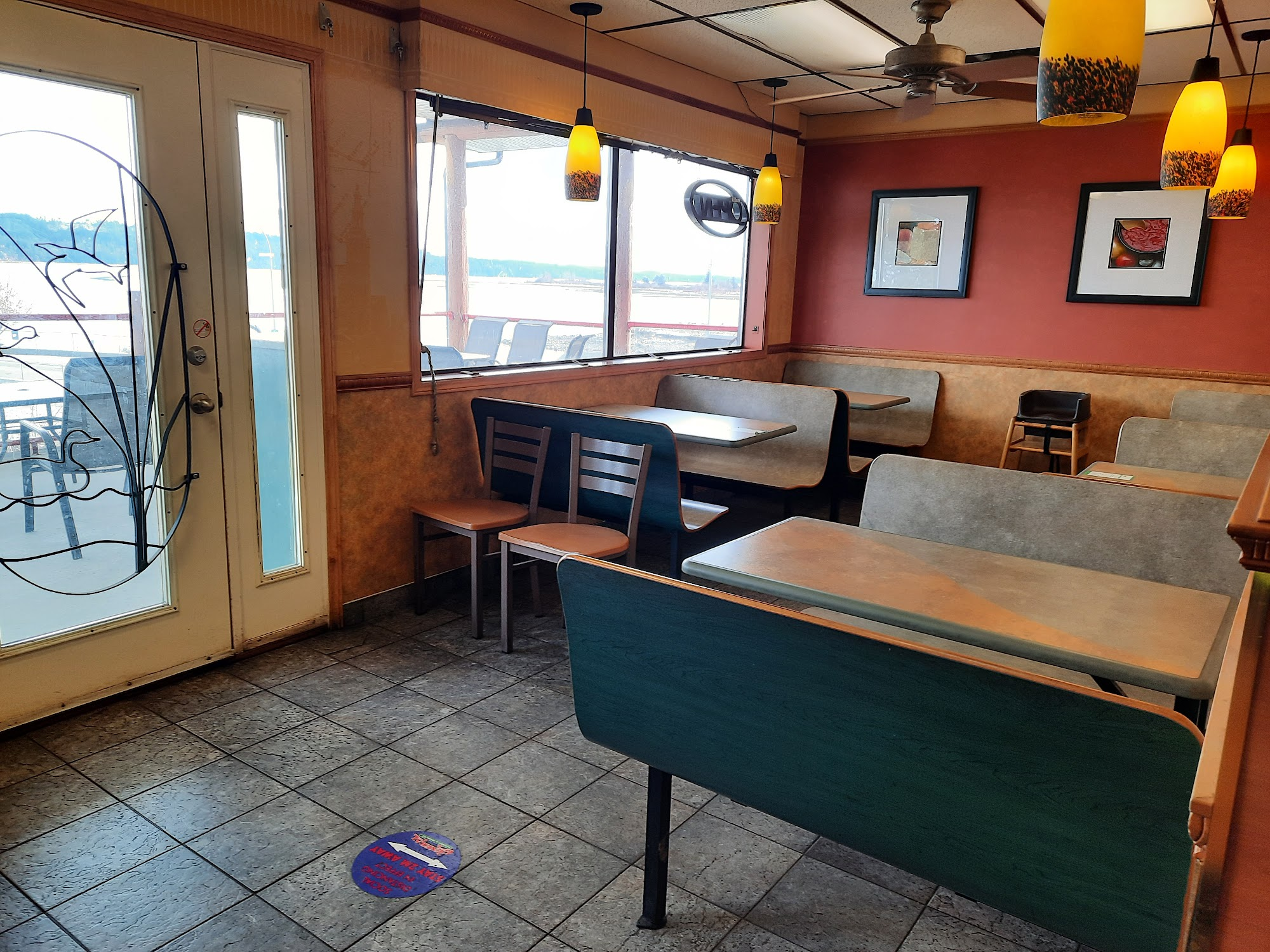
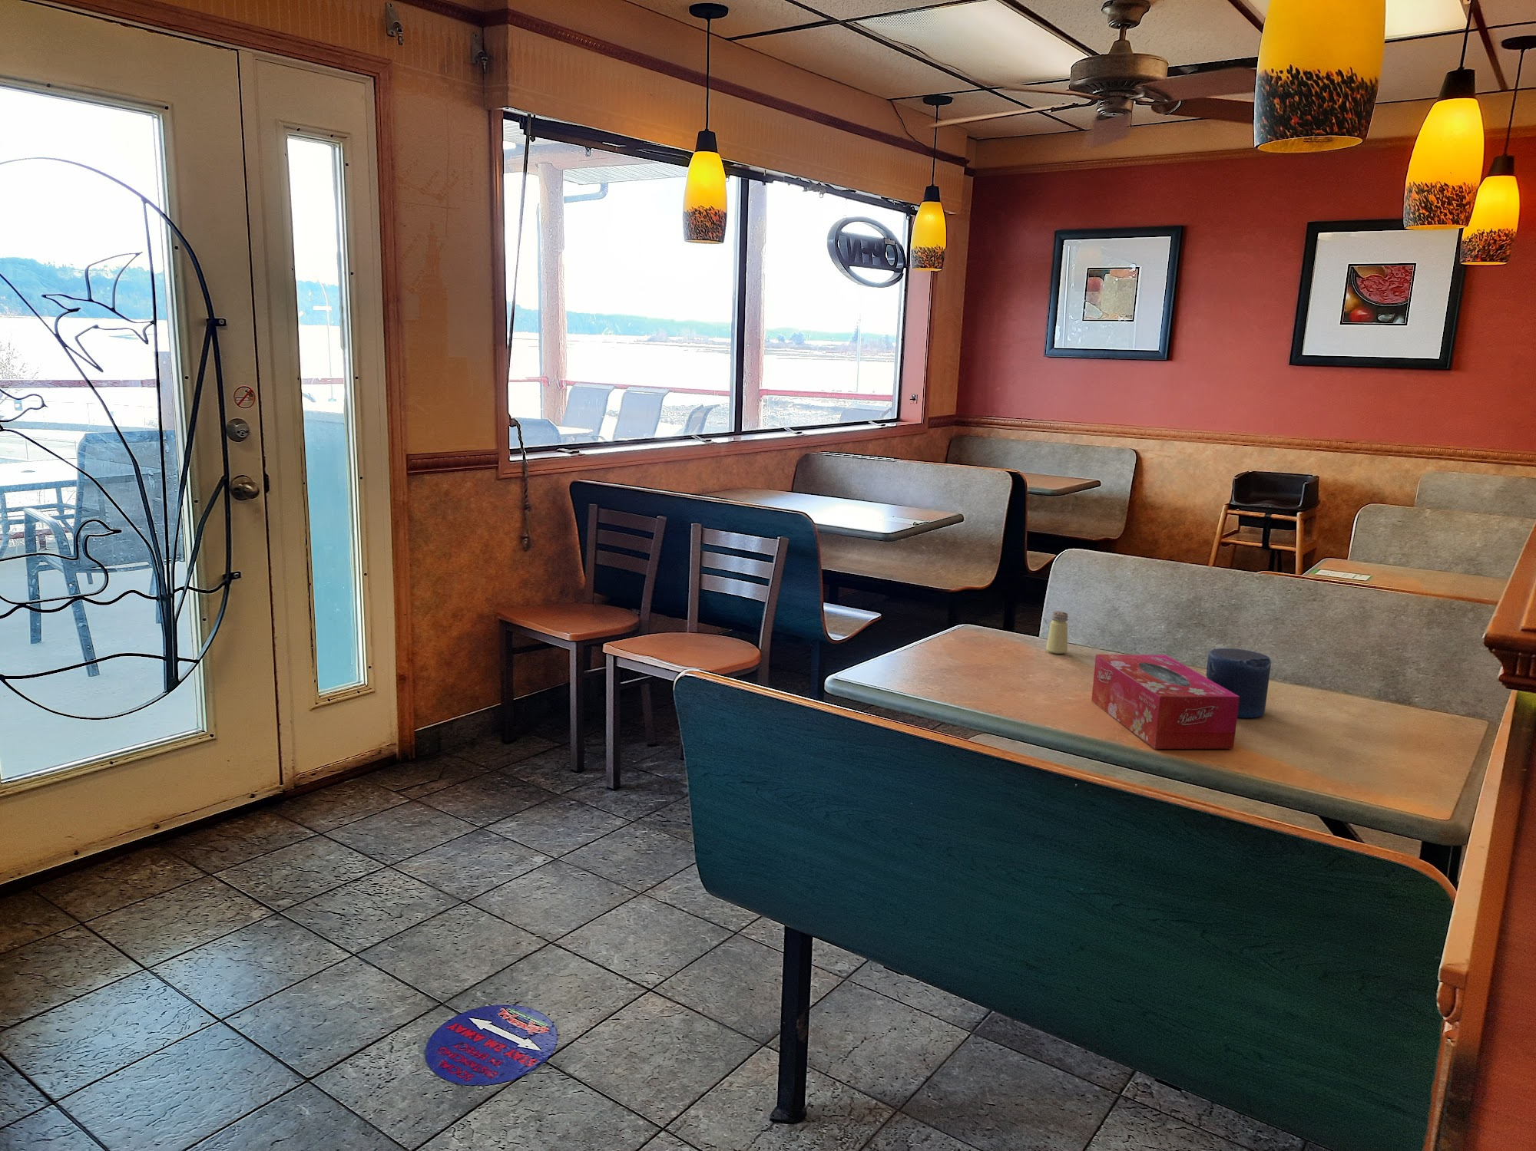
+ tissue box [1091,654,1240,750]
+ candle [1206,648,1272,718]
+ saltshaker [1045,611,1069,654]
